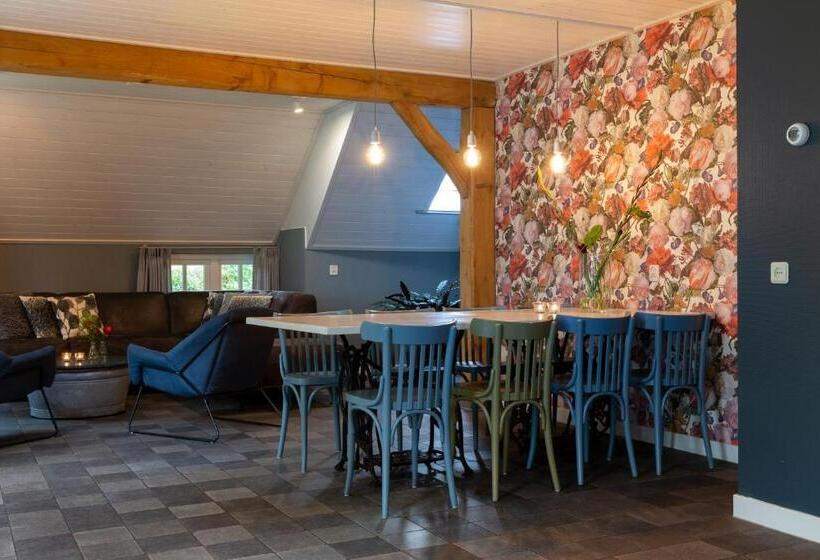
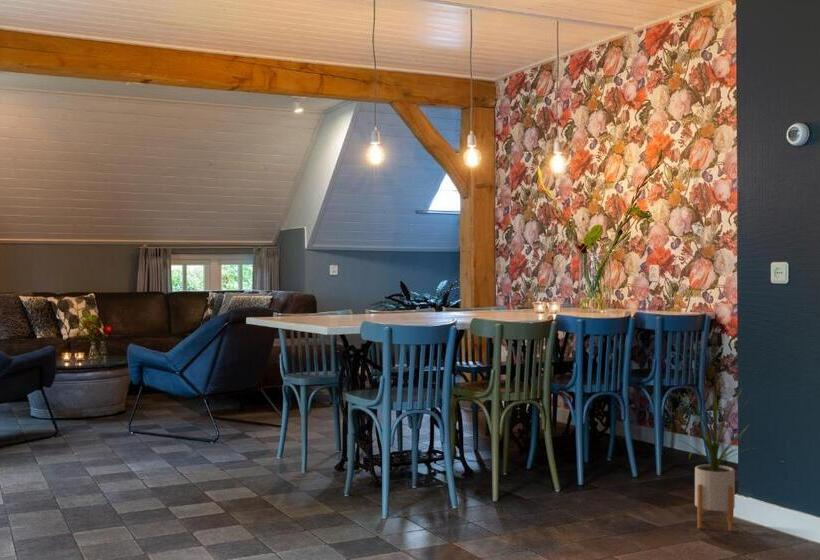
+ house plant [667,376,759,532]
